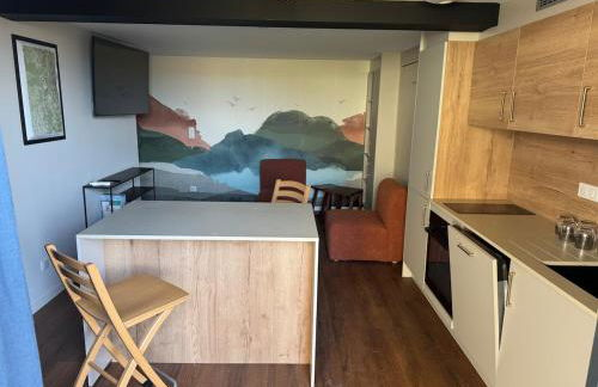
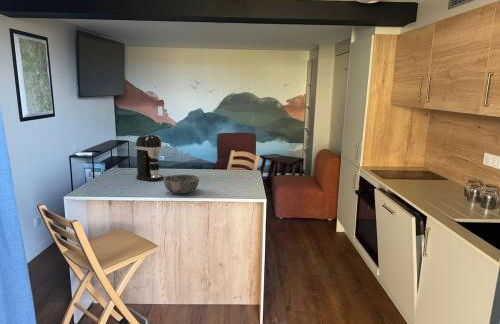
+ bowl [163,174,200,195]
+ coffee maker [135,133,164,182]
